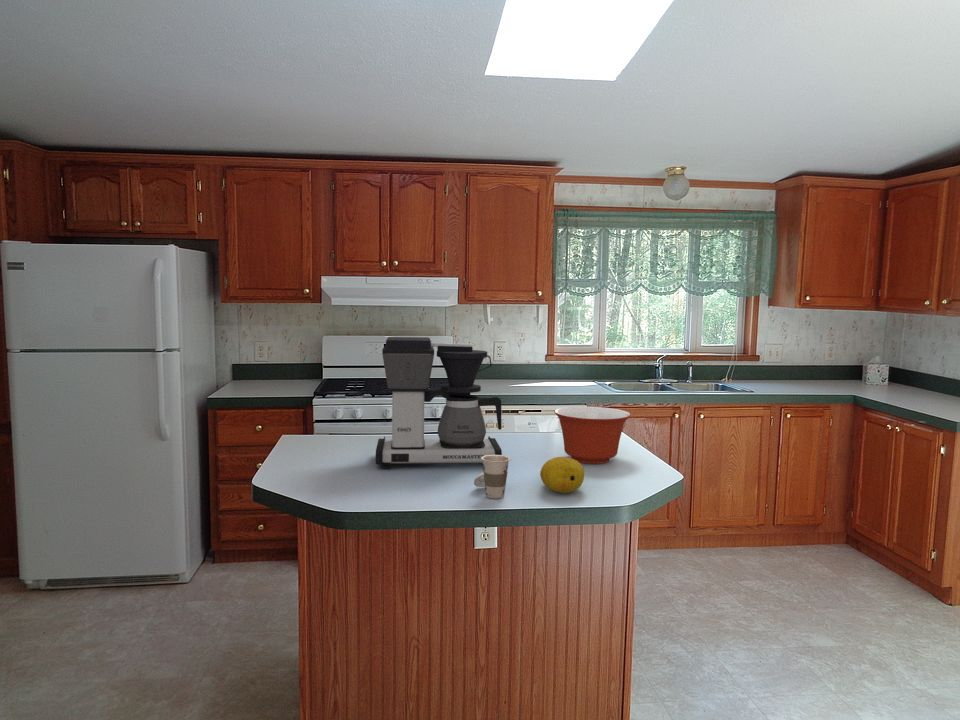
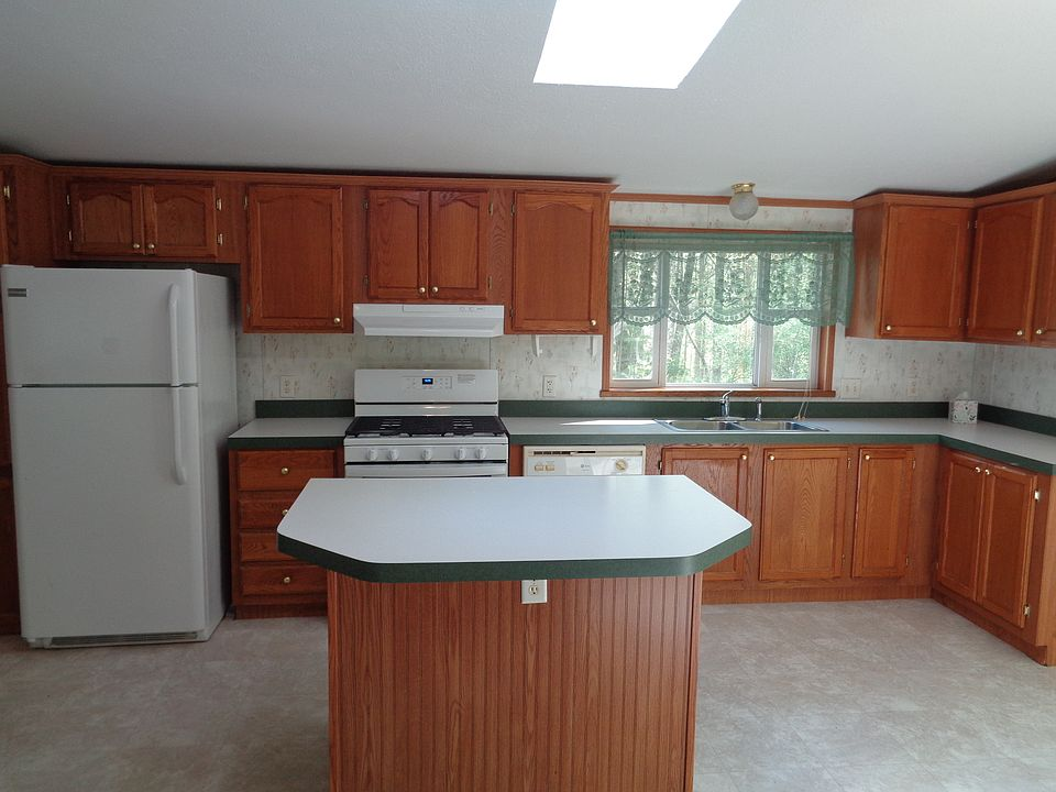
- mixing bowl [553,406,631,465]
- cup [473,455,511,499]
- coffee maker [375,336,503,469]
- fruit [539,456,585,494]
